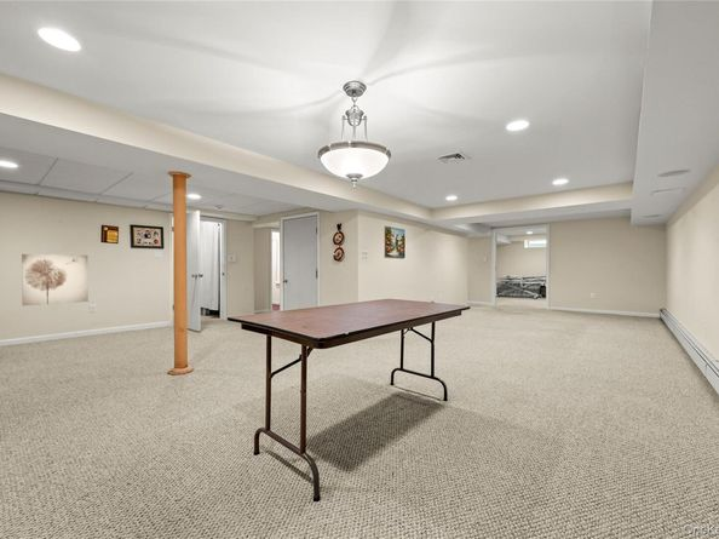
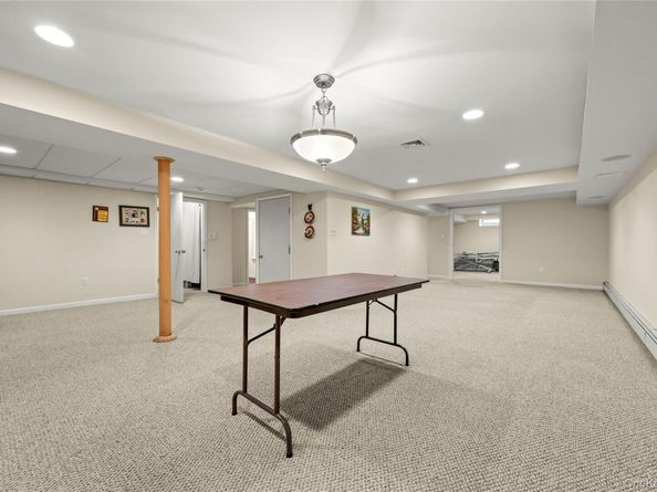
- wall art [21,253,90,306]
